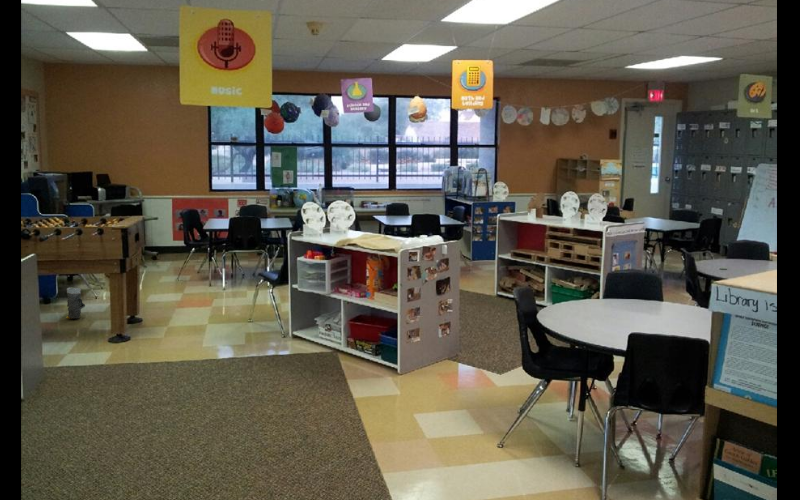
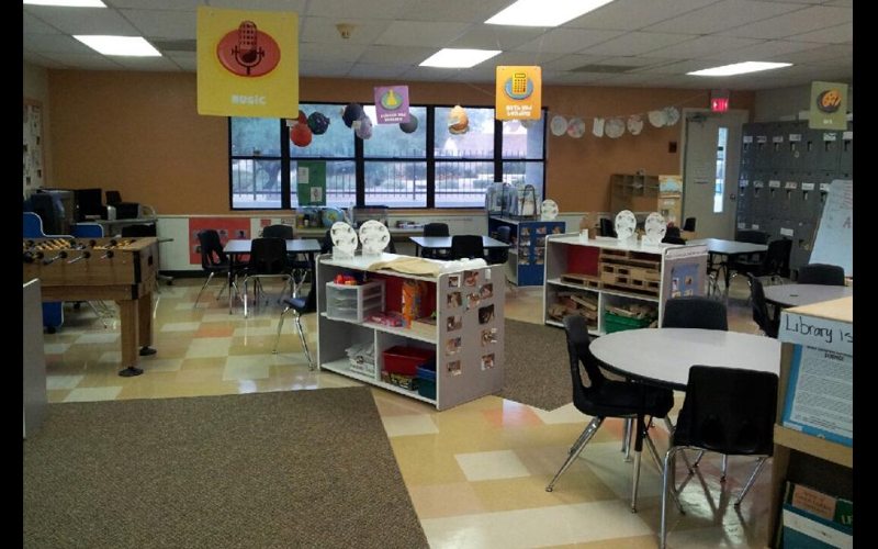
- bag [65,286,86,320]
